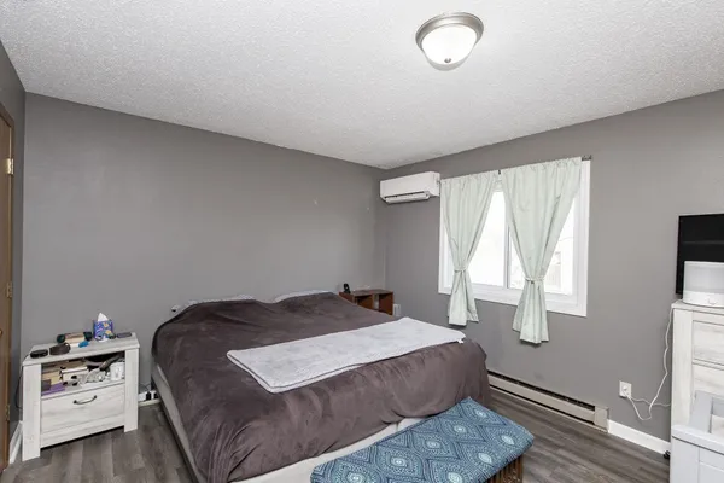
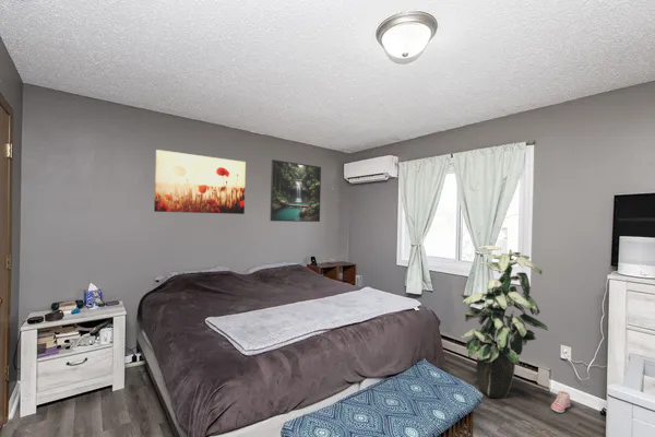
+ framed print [269,158,322,223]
+ indoor plant [460,245,549,400]
+ sneaker [550,390,571,414]
+ wall art [153,149,247,215]
